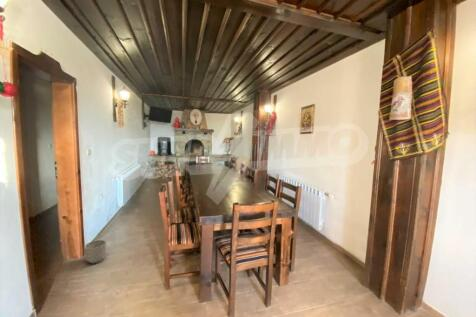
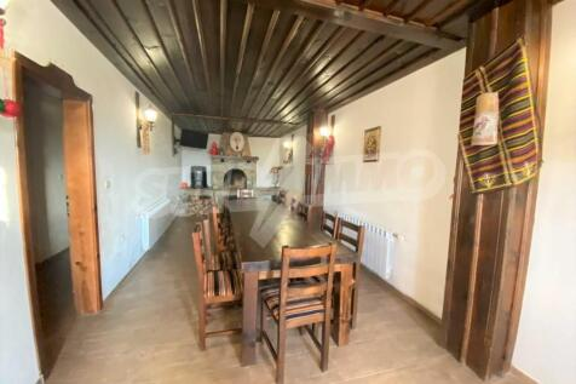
- planter [83,239,108,265]
